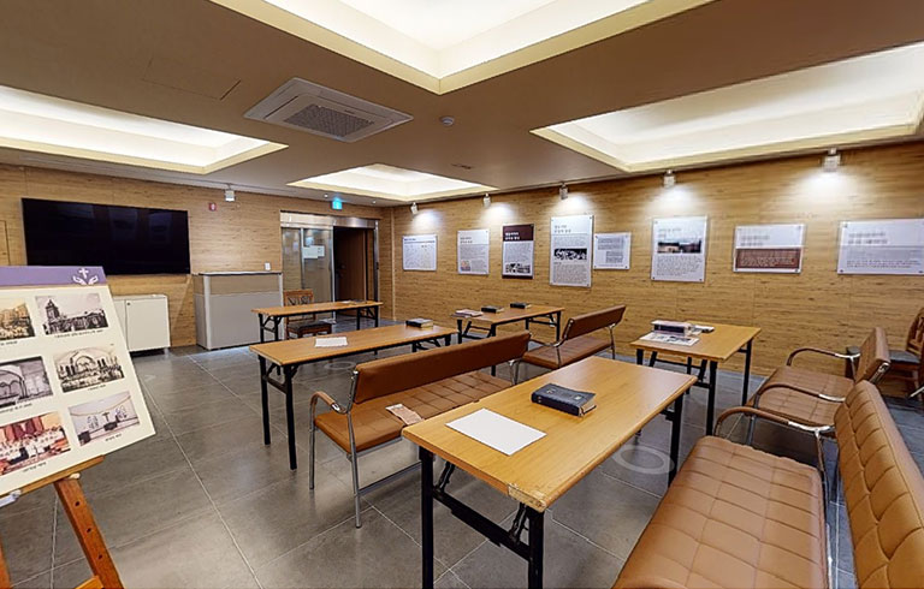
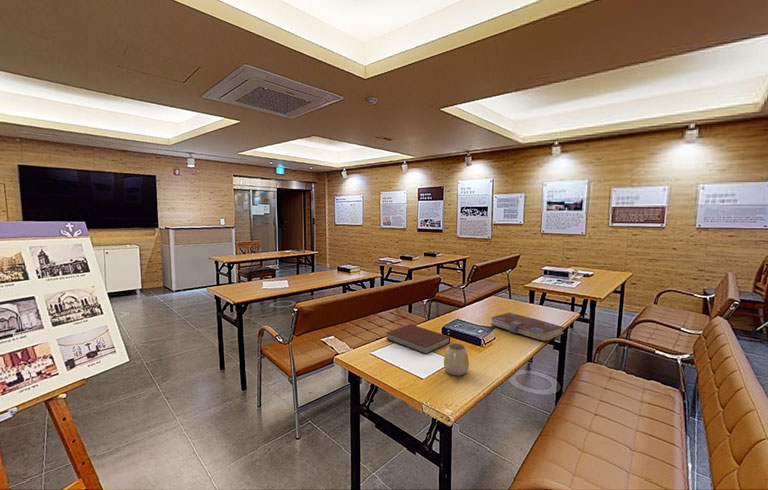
+ book [489,312,564,343]
+ mug [443,342,470,376]
+ notebook [385,323,451,355]
